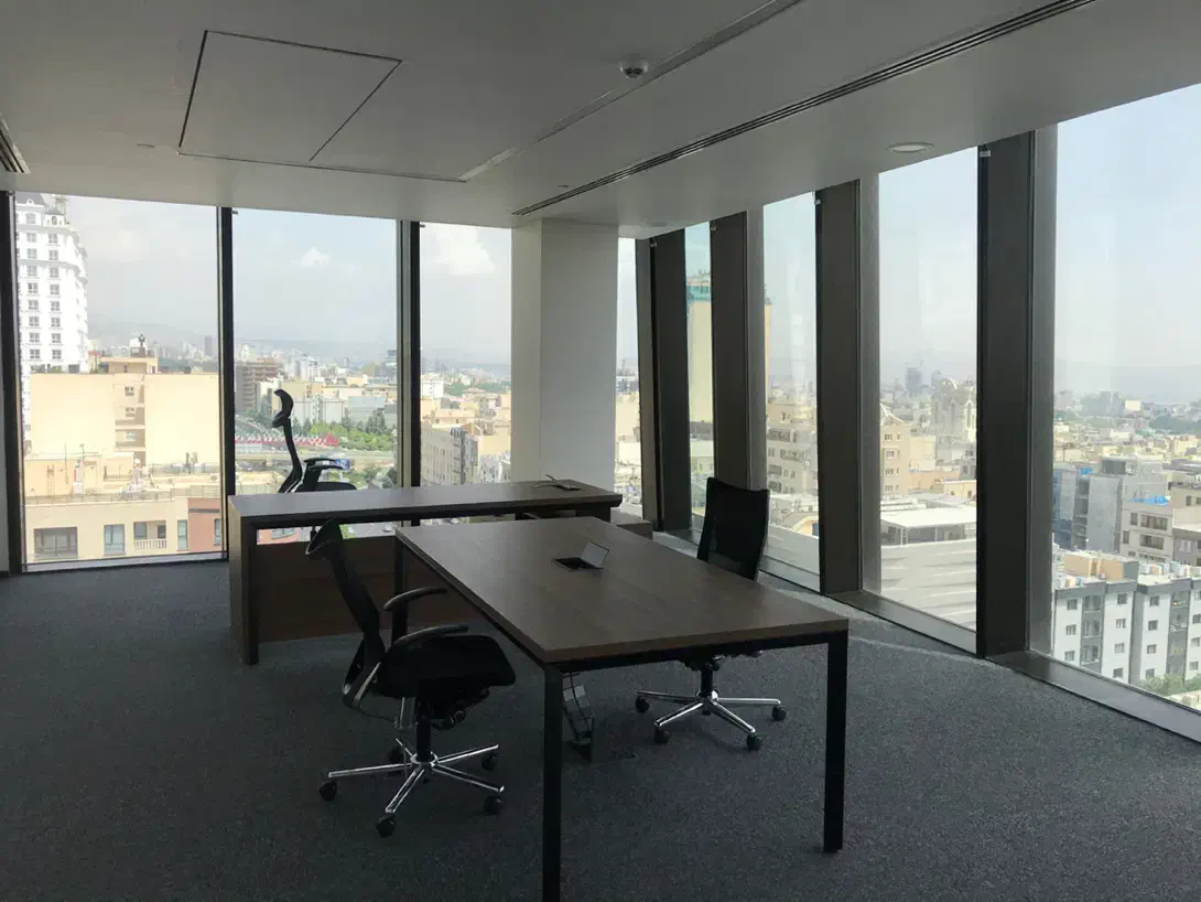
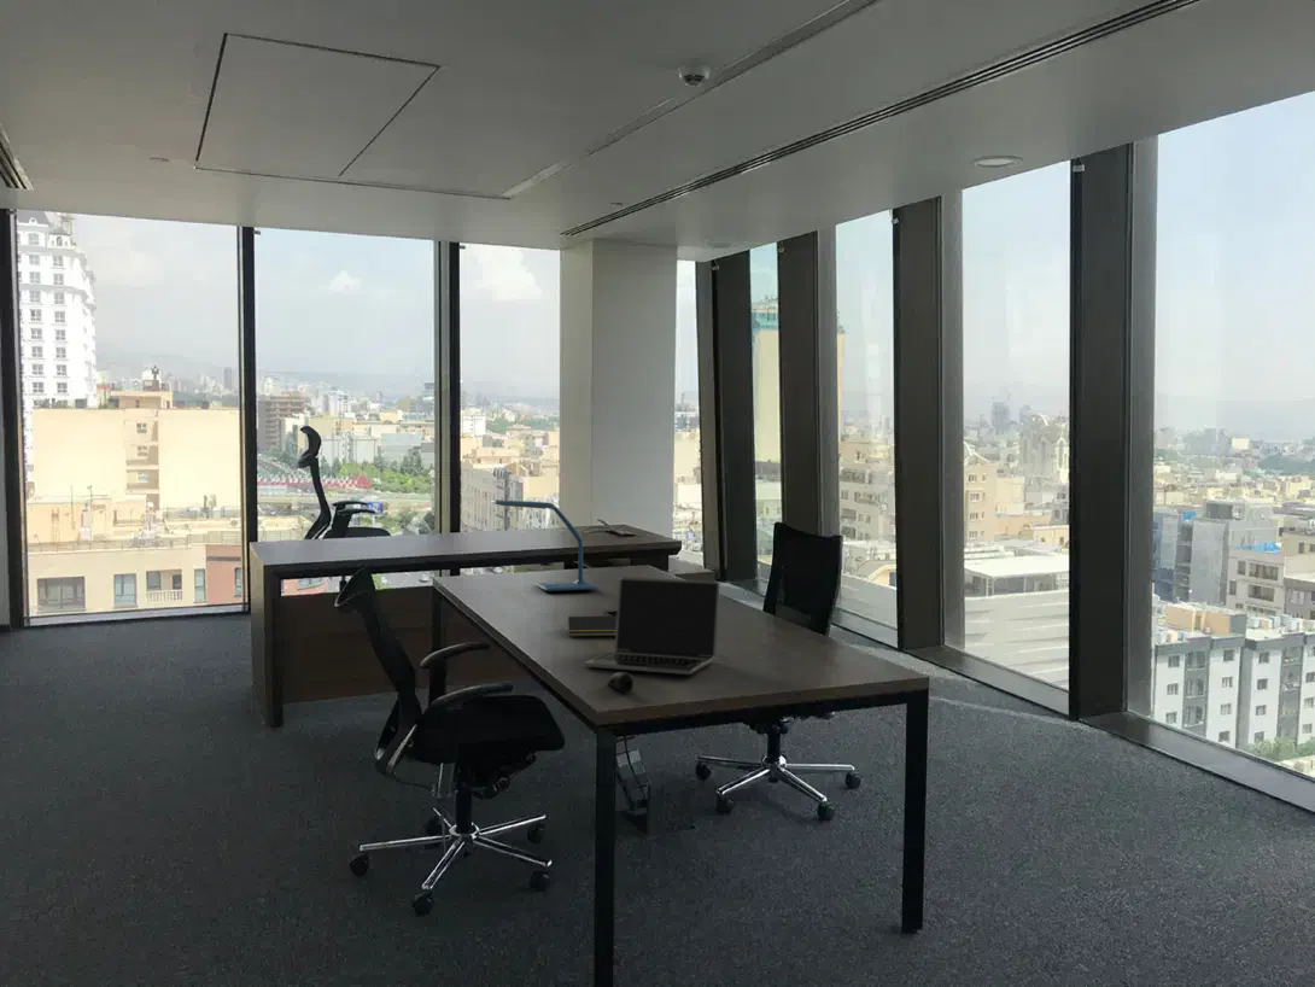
+ laptop [584,576,721,676]
+ desk lamp [490,498,598,592]
+ computer mouse [606,671,635,694]
+ notepad [566,615,616,638]
